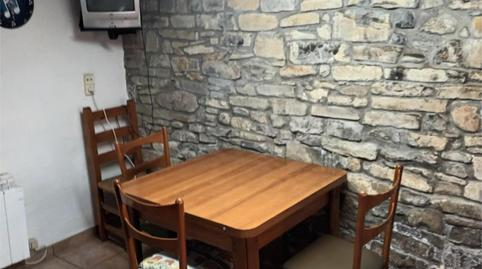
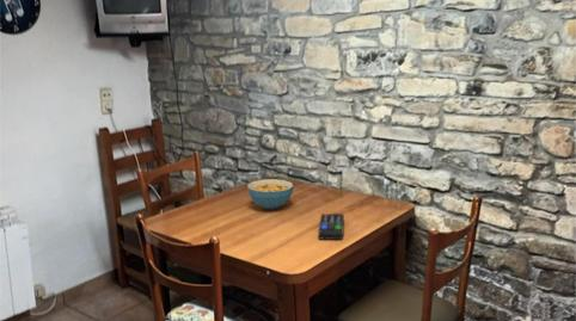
+ remote control [317,212,345,241]
+ cereal bowl [246,178,294,210]
